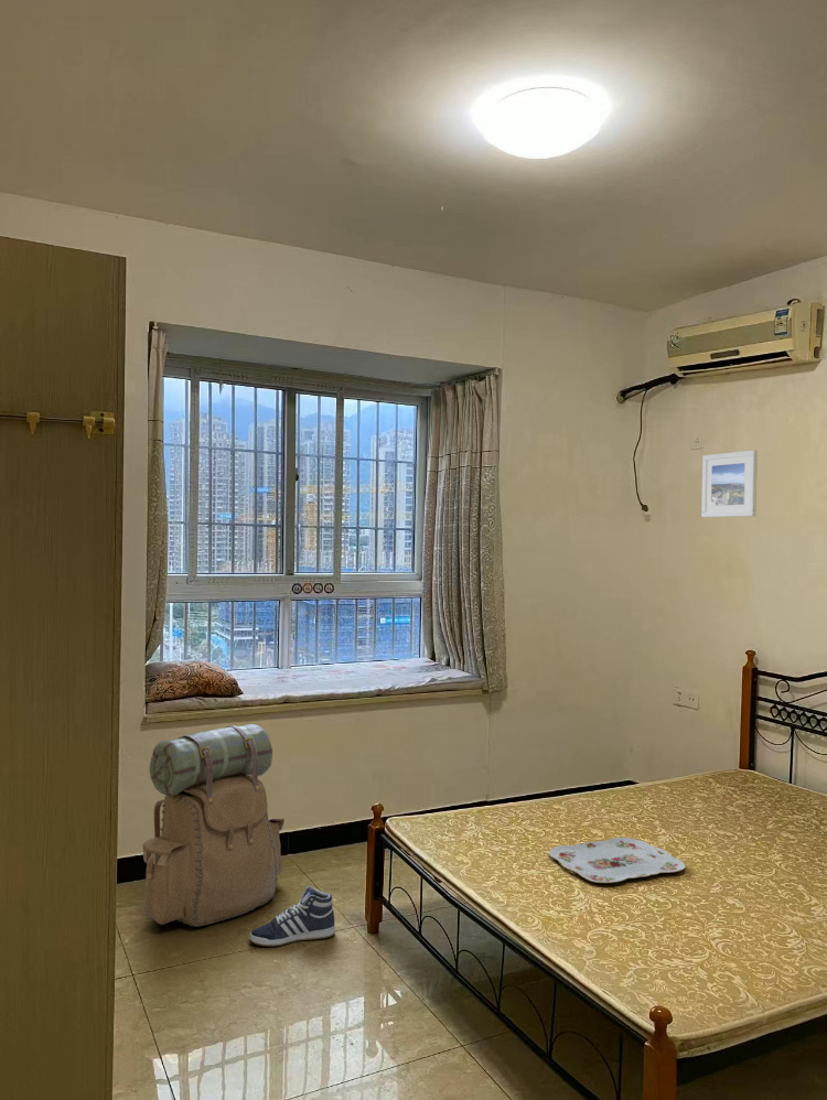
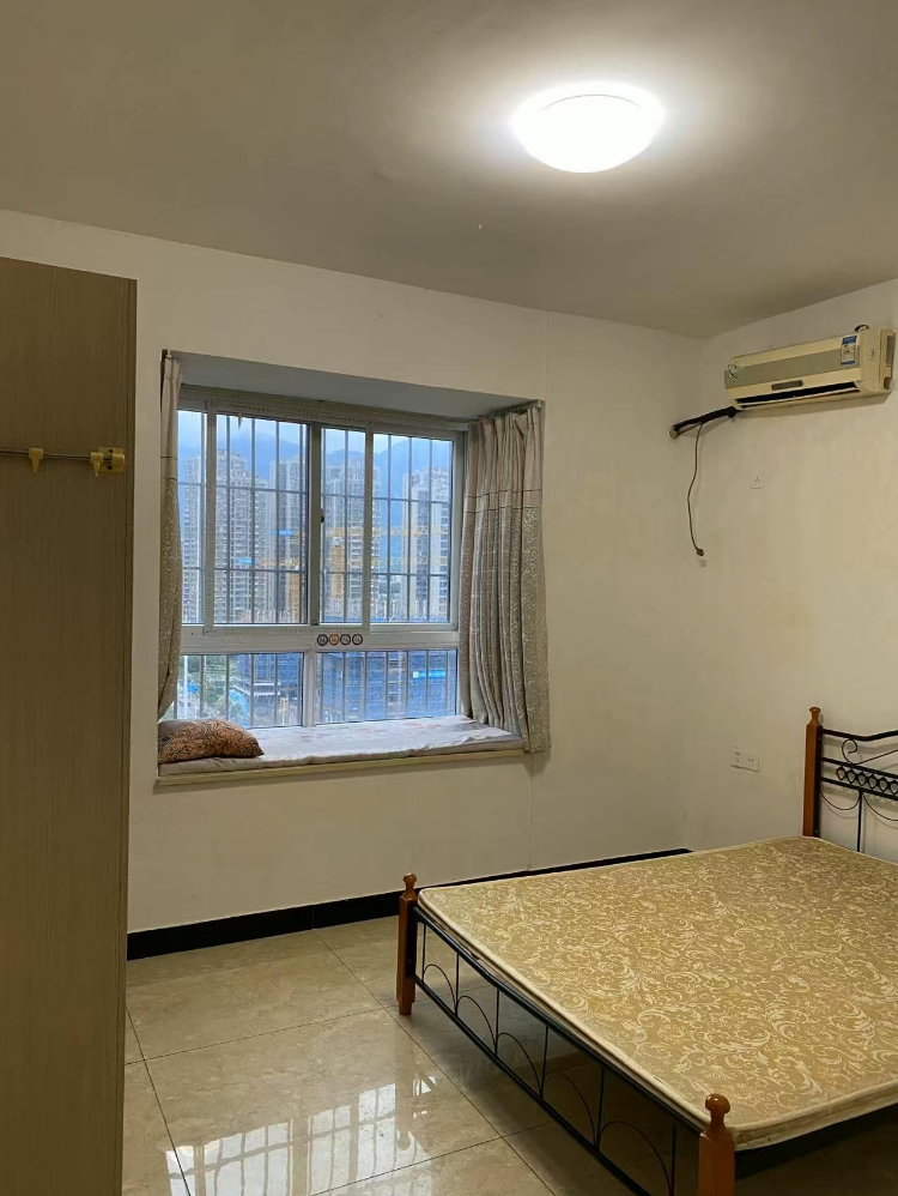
- serving tray [548,837,686,884]
- backpack [141,723,286,927]
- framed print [700,449,759,518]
- sneaker [249,885,336,948]
